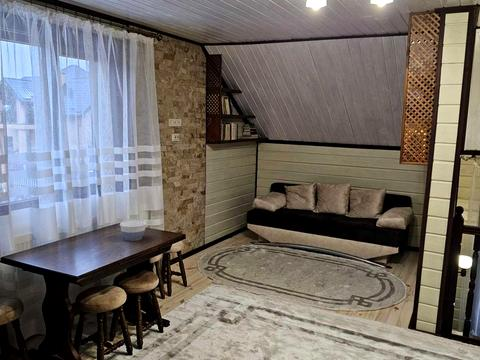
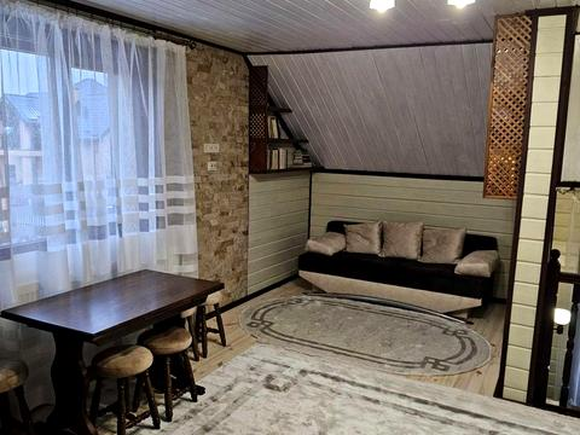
- bowl [119,219,147,242]
